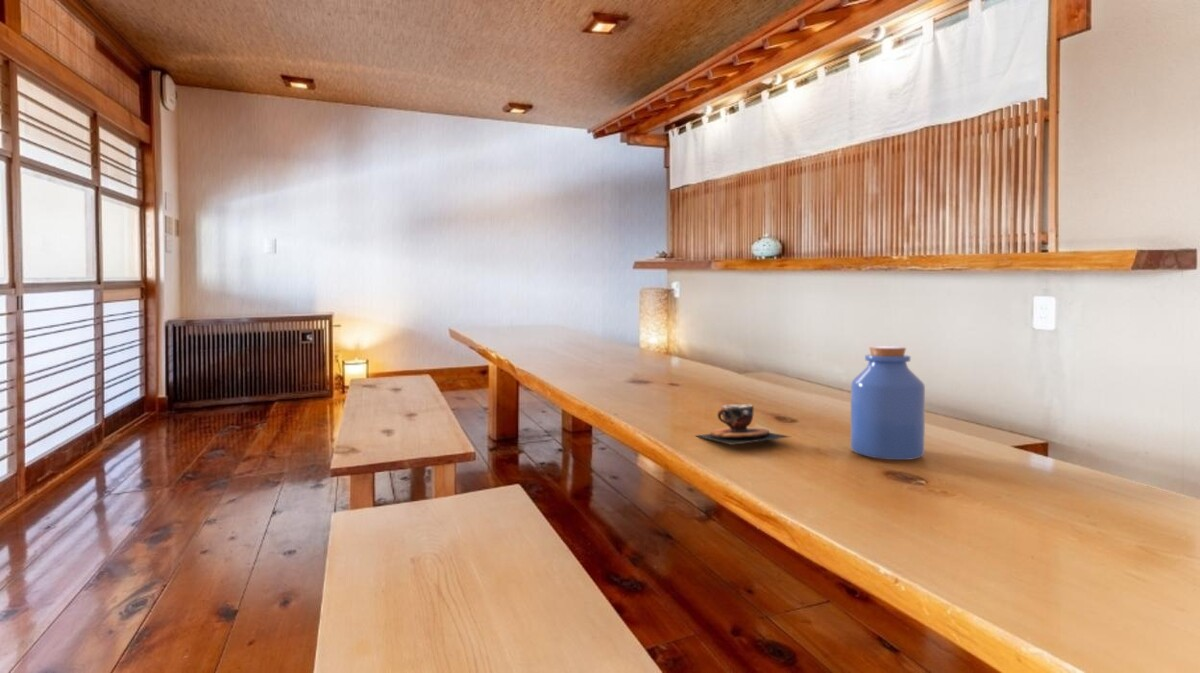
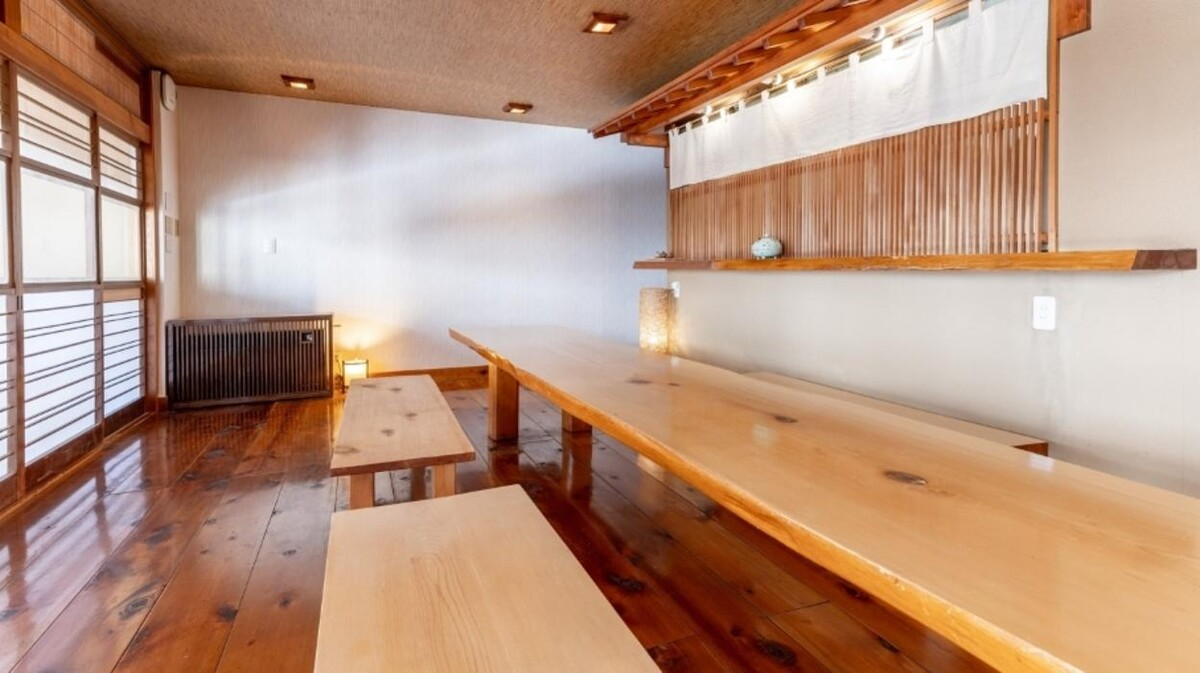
- jar [850,345,926,461]
- teacup [696,403,792,446]
